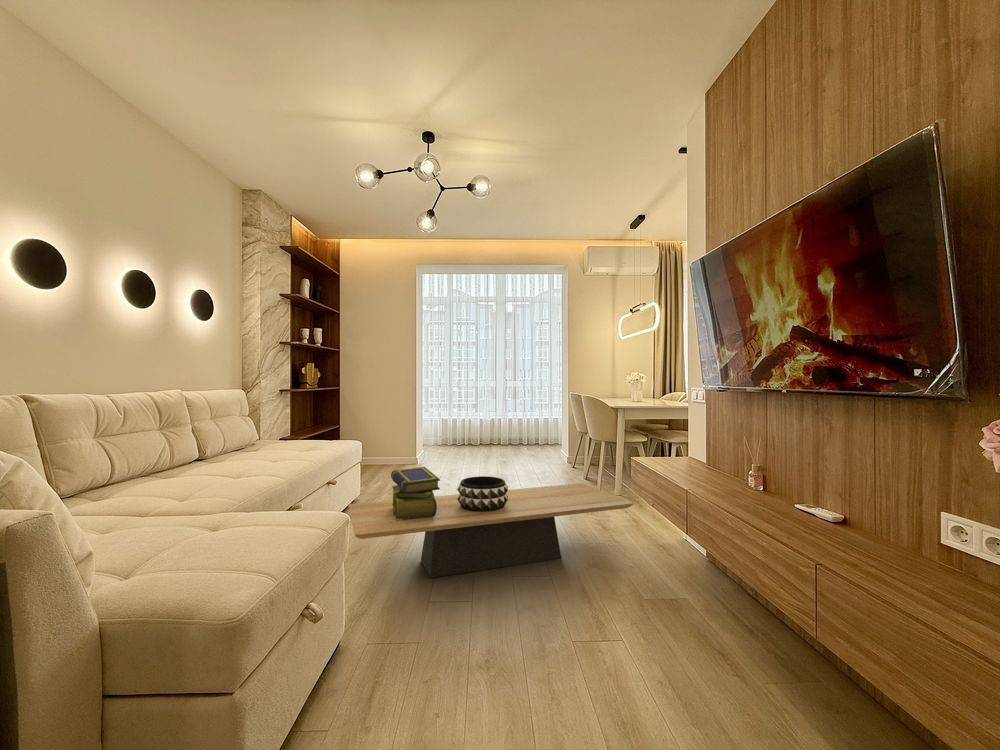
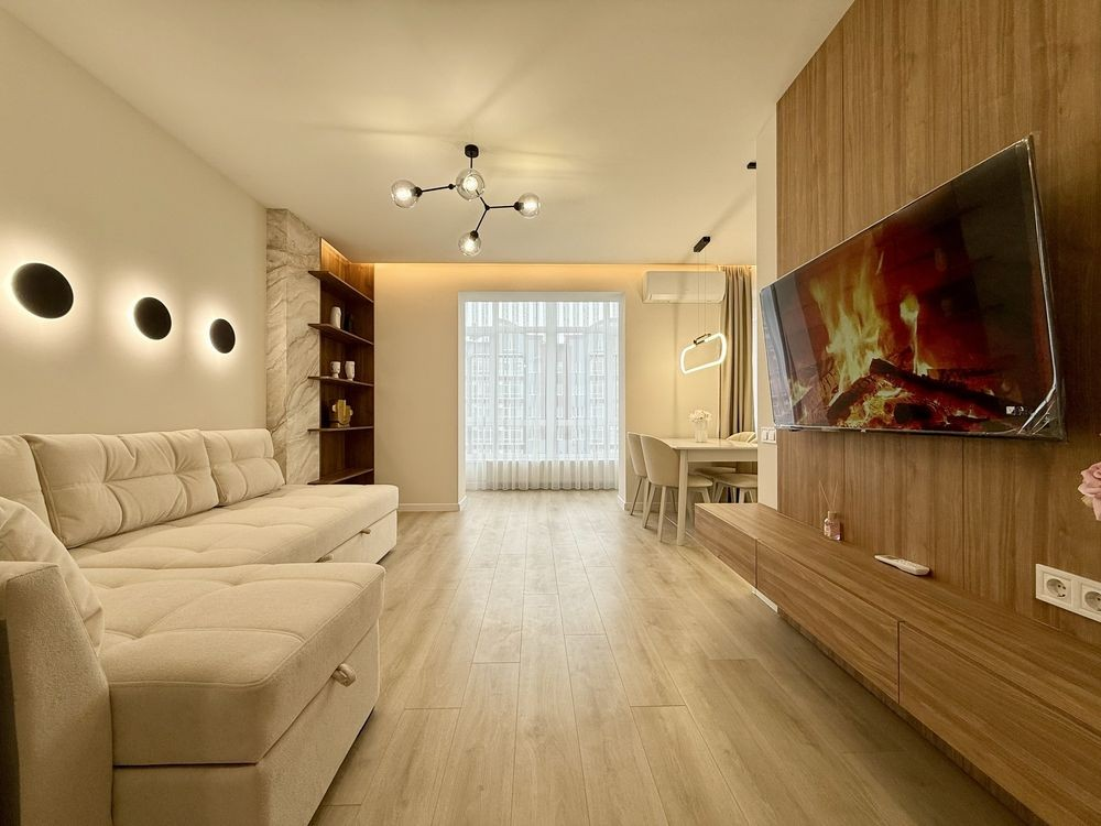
- stack of books [390,466,441,521]
- coffee table [348,482,634,579]
- decorative bowl [456,475,509,512]
